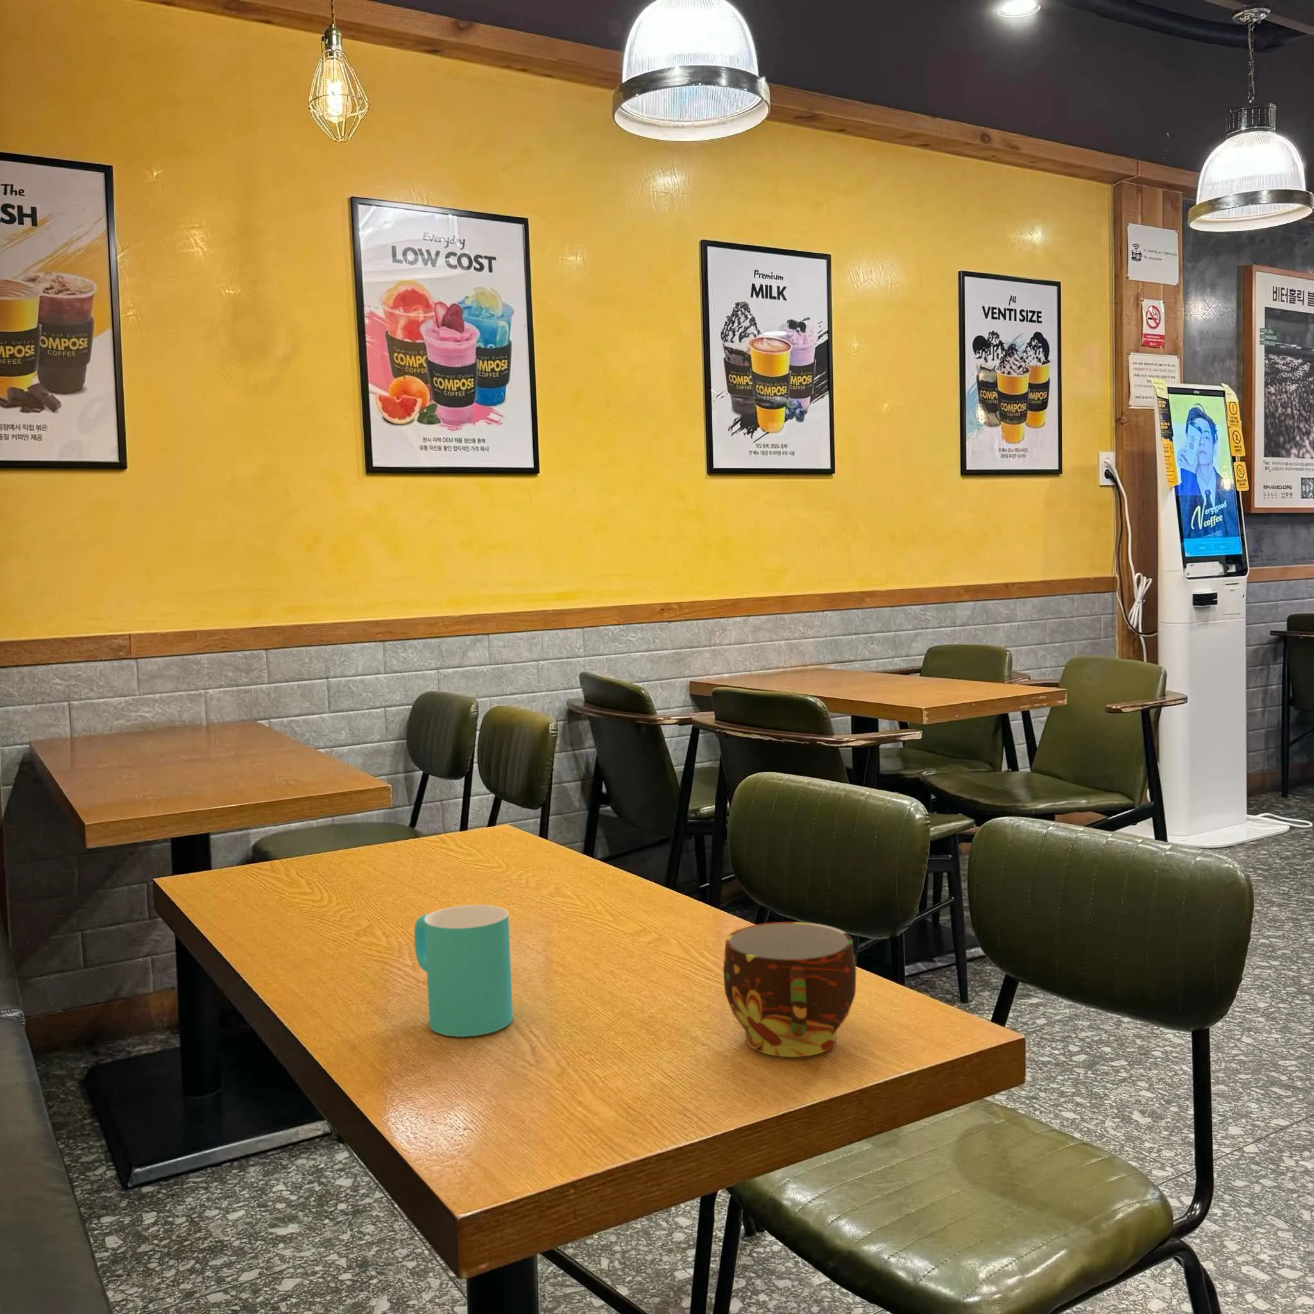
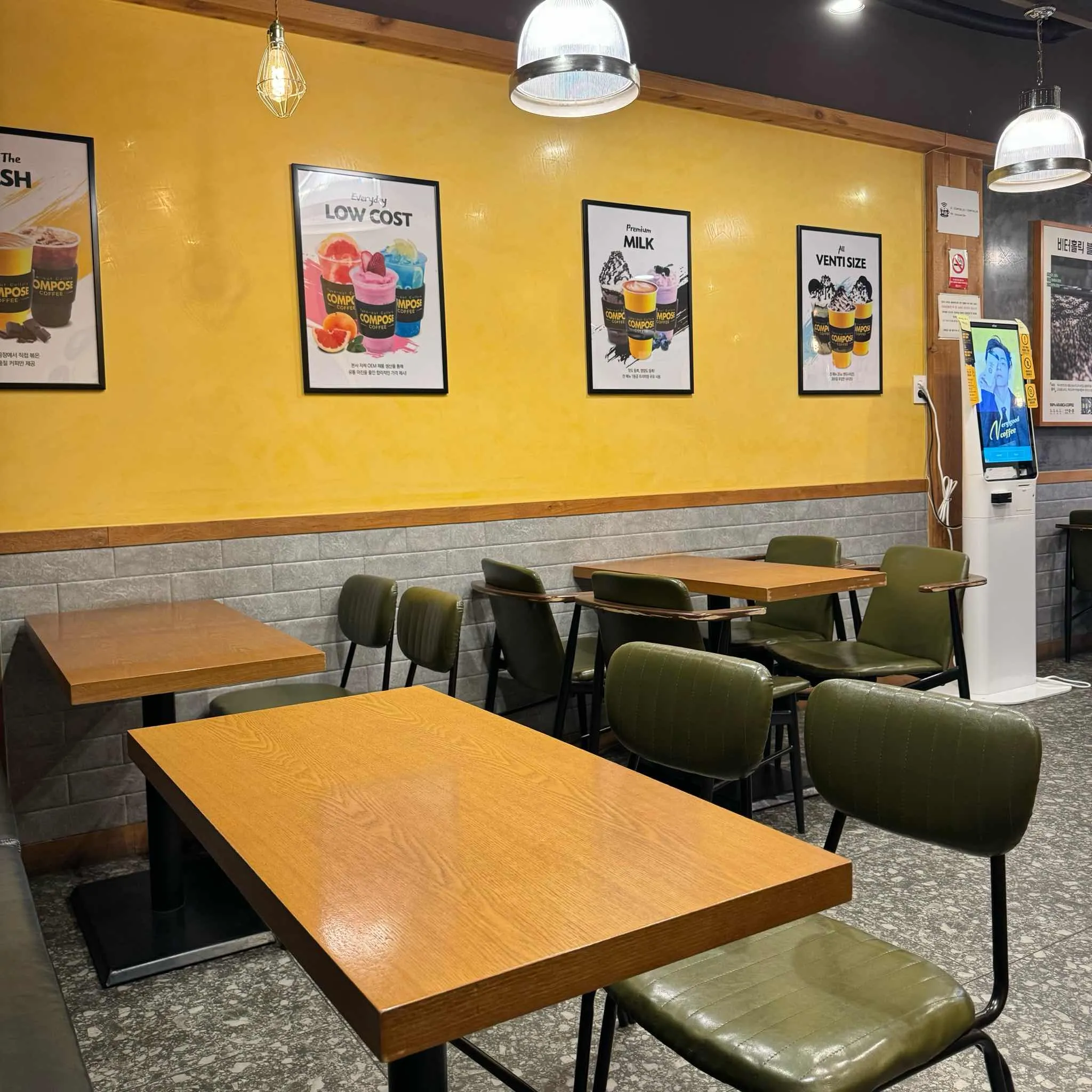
- cup [722,922,857,1058]
- cup [414,904,514,1037]
